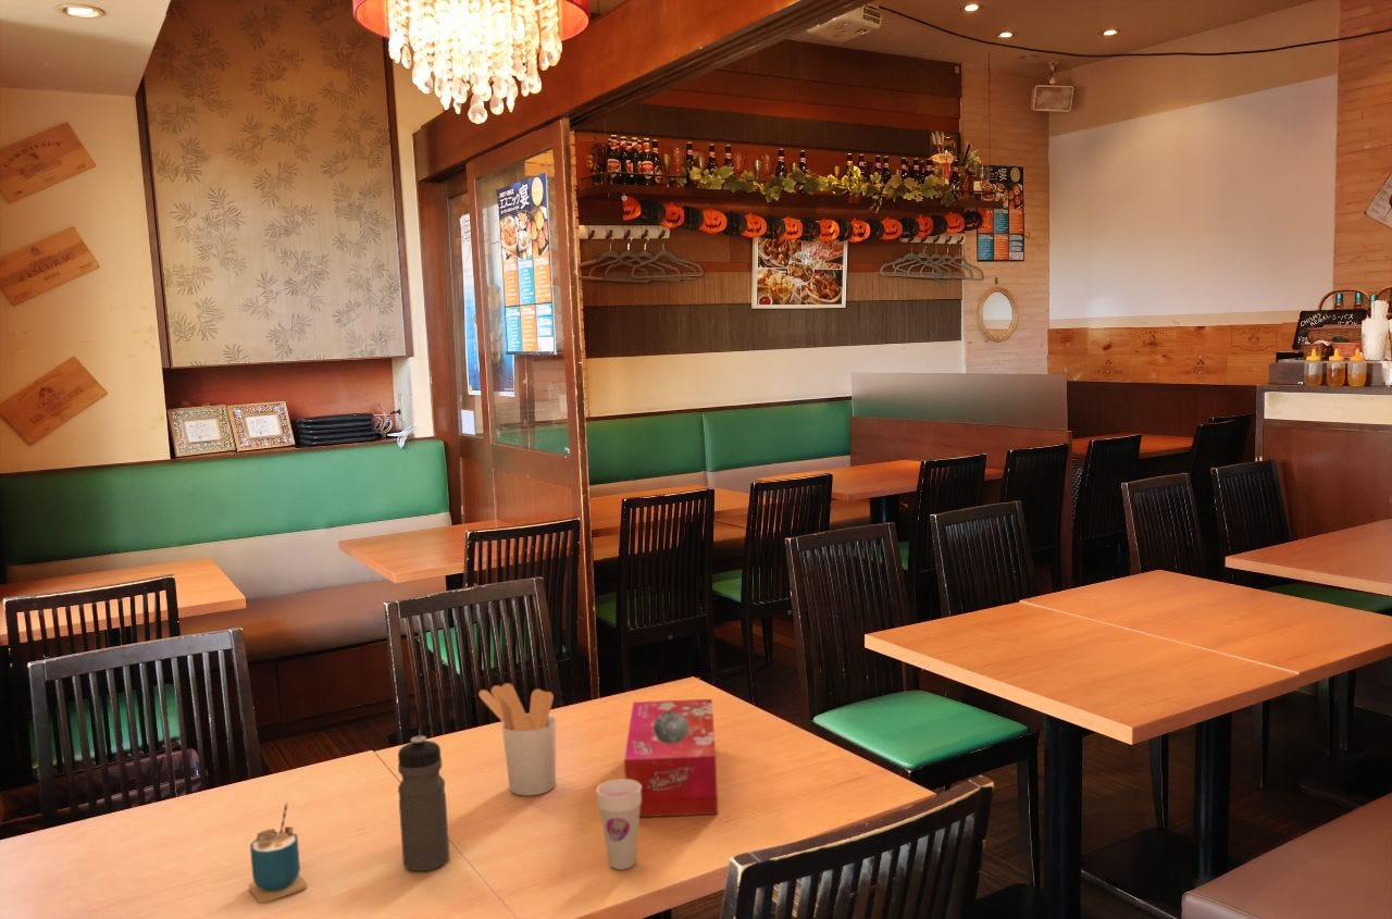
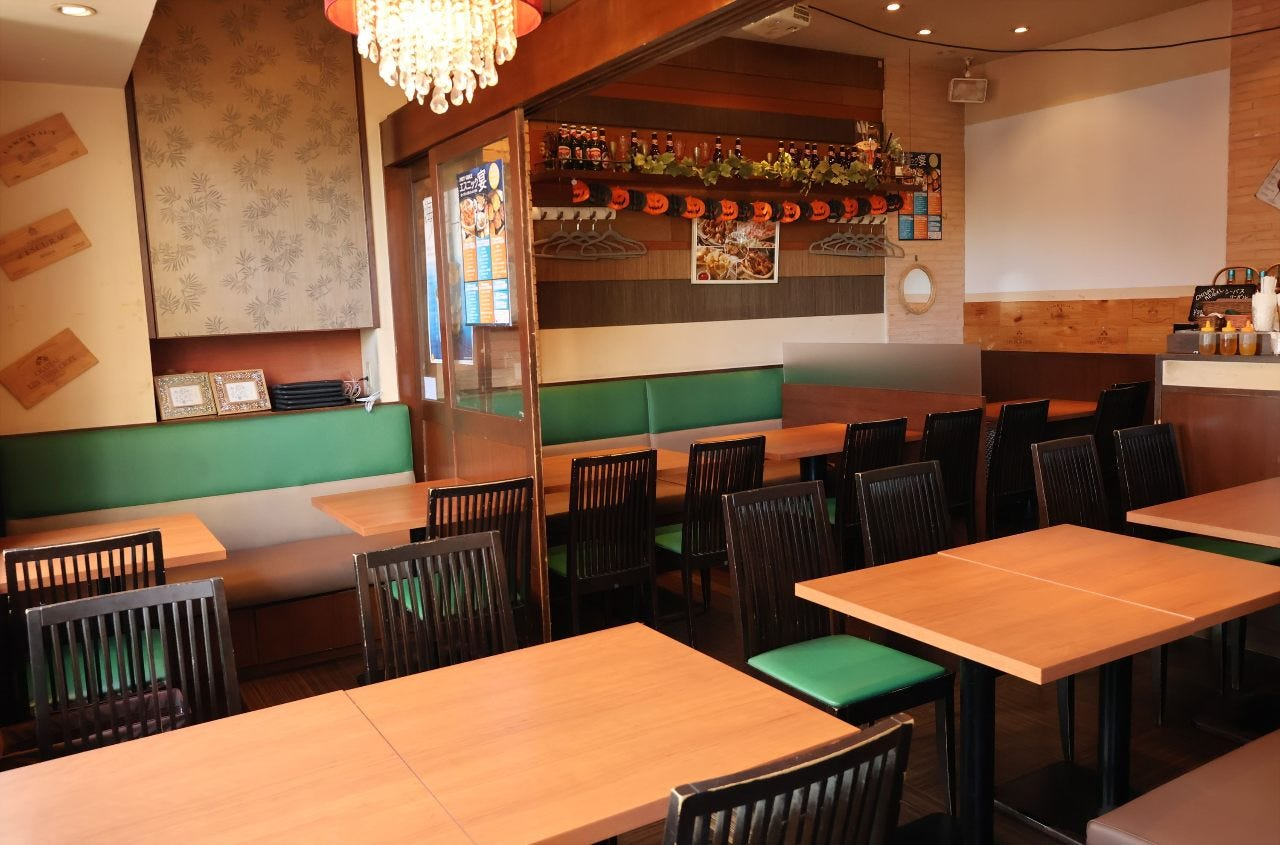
- utensil holder [477,682,557,797]
- tissue box [623,698,719,818]
- cup [248,803,308,904]
- cup [595,778,642,870]
- water bottle [397,735,450,872]
